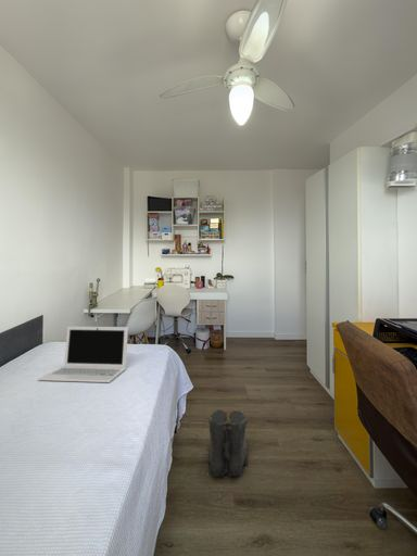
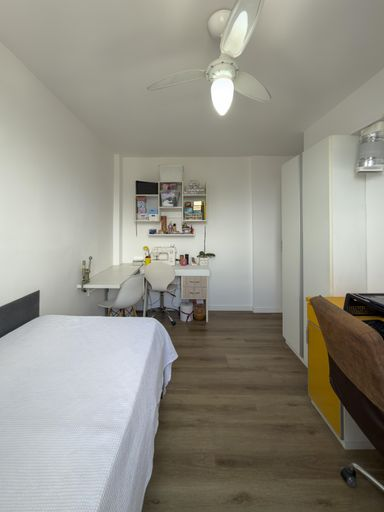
- laptop [37,325,129,383]
- boots [206,408,249,478]
